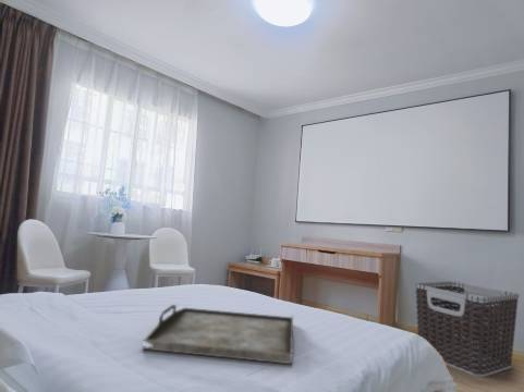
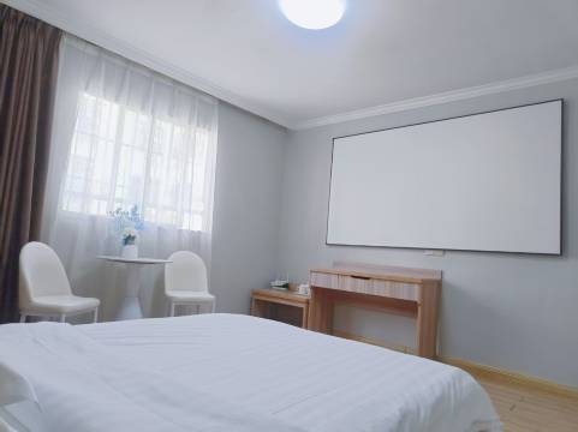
- clothes hamper [414,280,520,378]
- serving tray [142,304,294,366]
